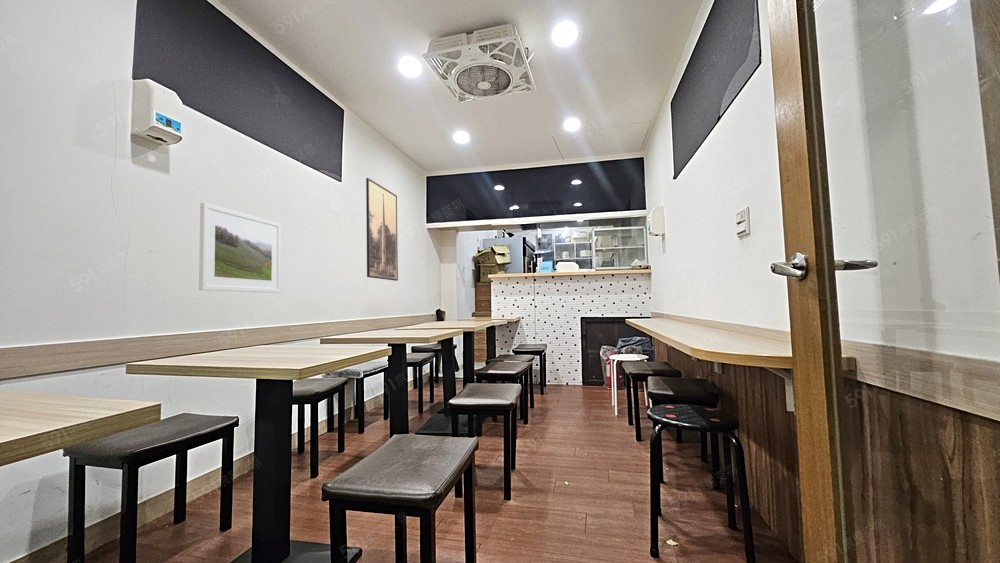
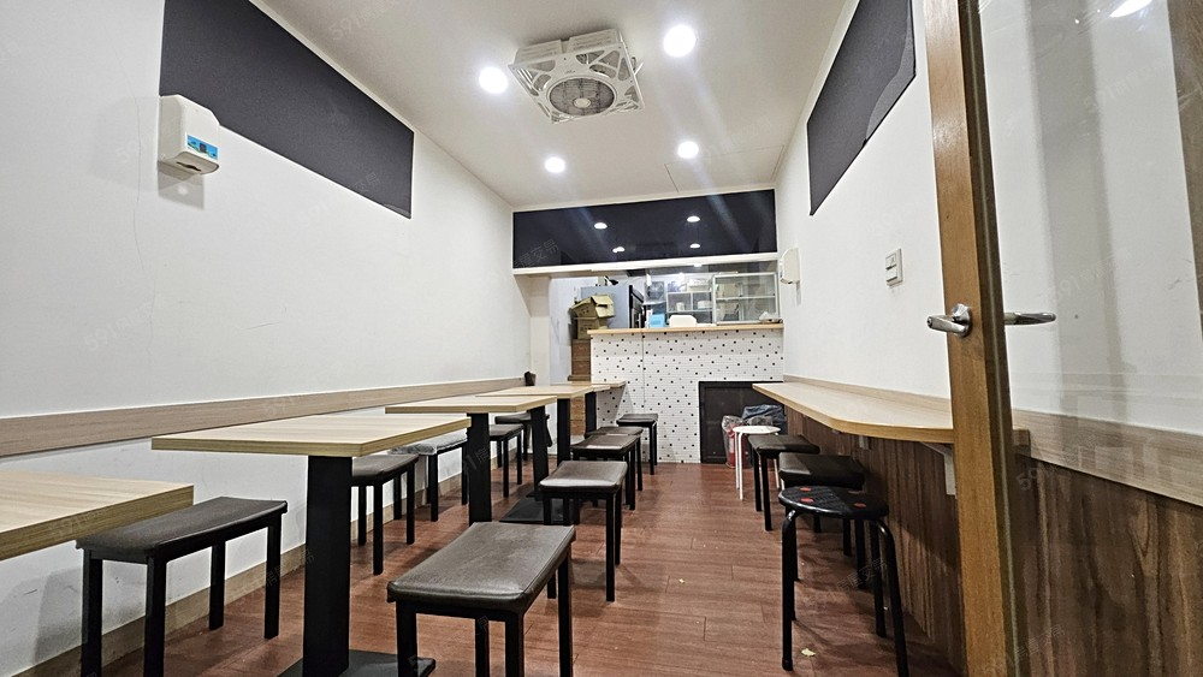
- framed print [198,202,282,294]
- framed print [365,177,399,282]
